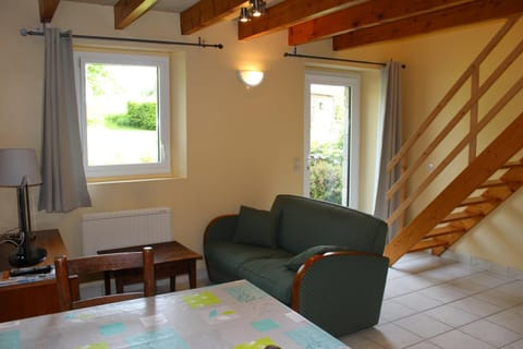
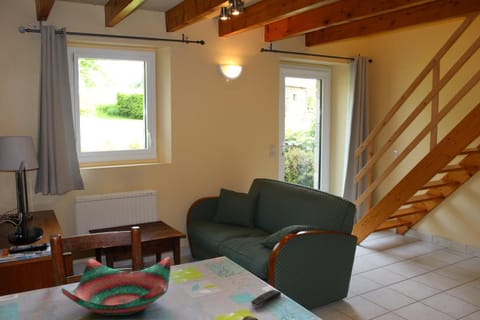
+ decorative bowl [61,256,172,317]
+ remote control [250,289,282,307]
